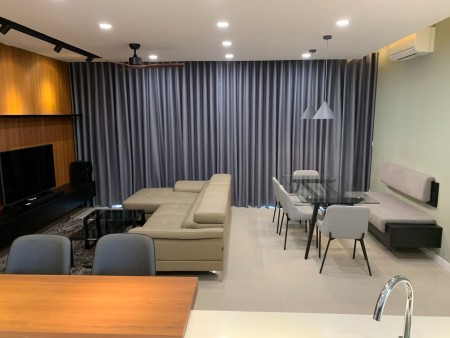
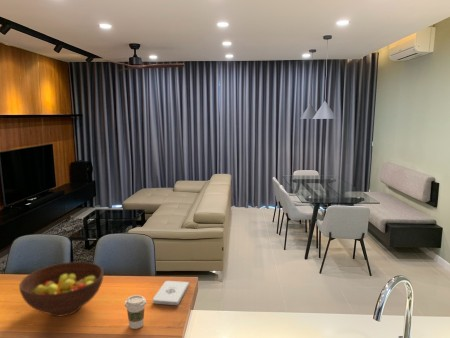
+ notepad [152,280,190,306]
+ coffee cup [124,294,147,330]
+ fruit bowl [18,261,105,318]
